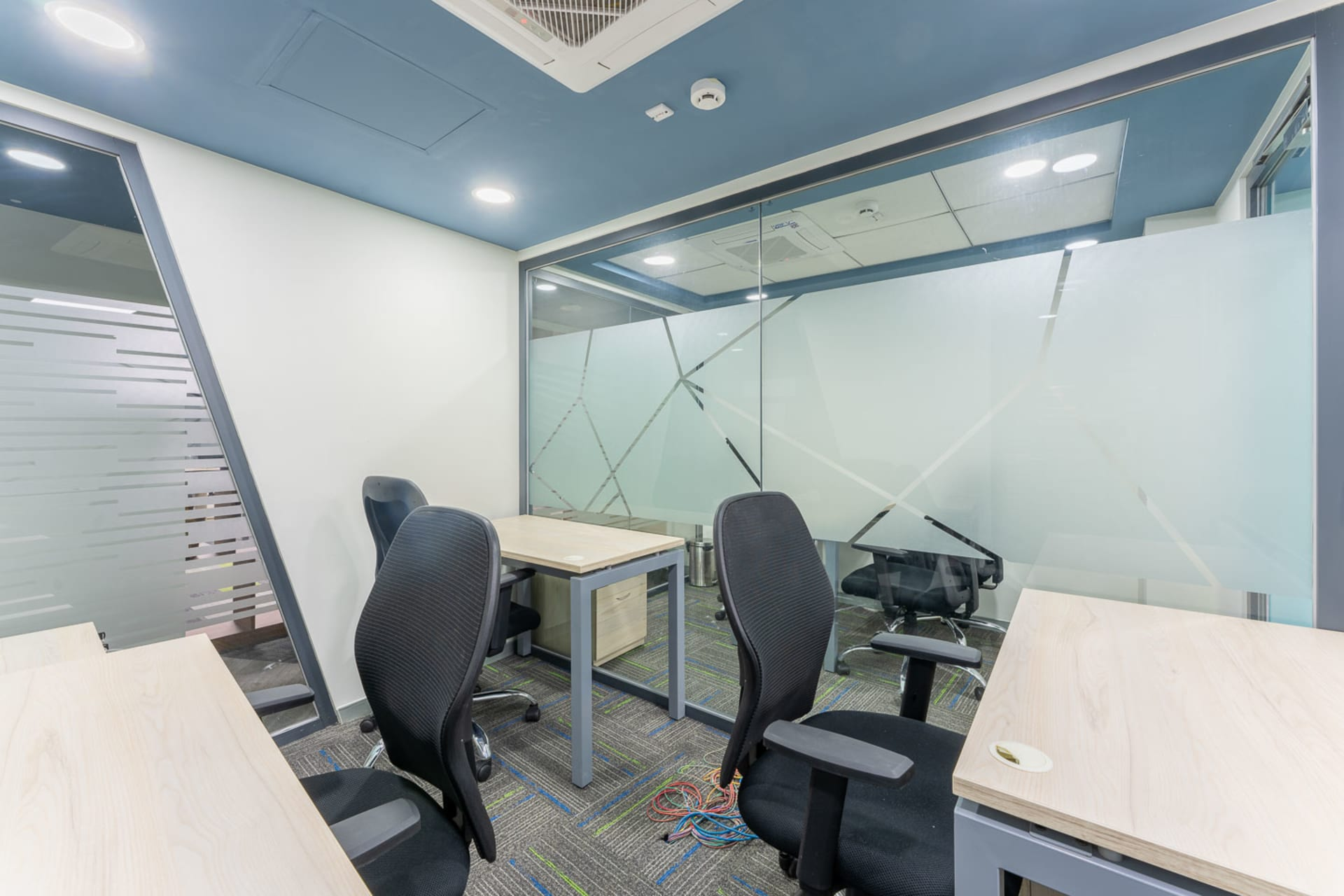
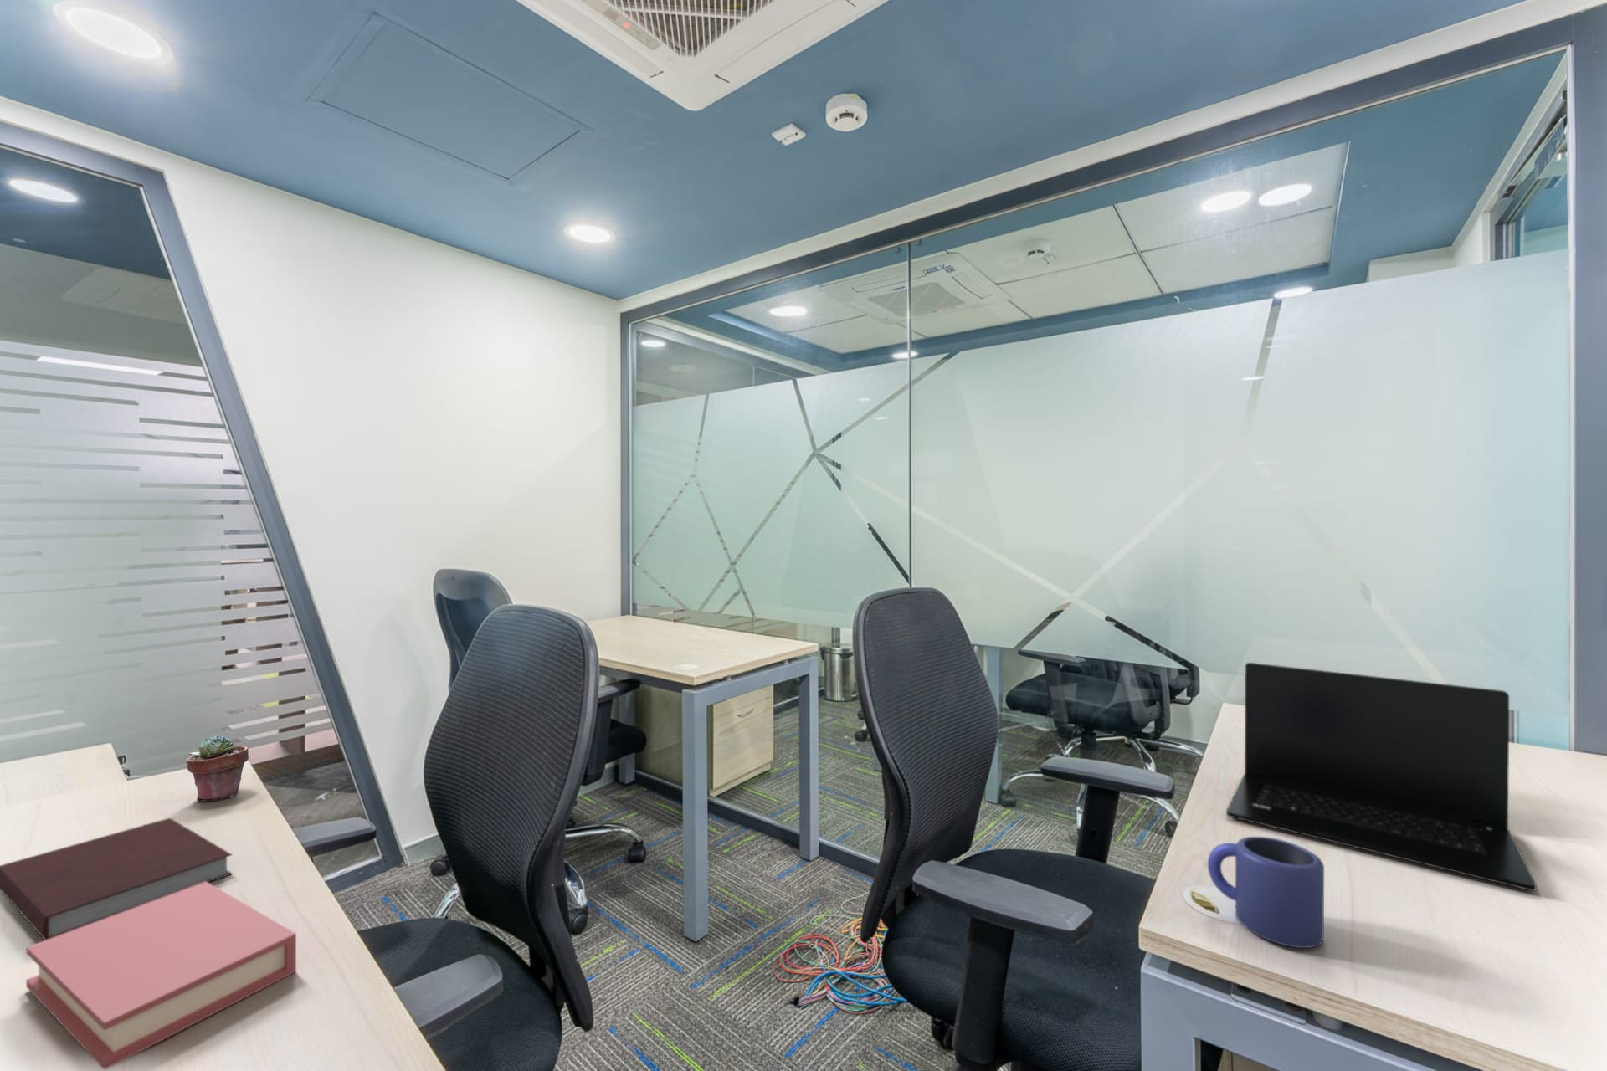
+ laptop [1226,662,1538,892]
+ book [25,882,297,1071]
+ notebook [0,816,233,941]
+ mug [1206,836,1325,949]
+ potted succulent [185,735,250,802]
